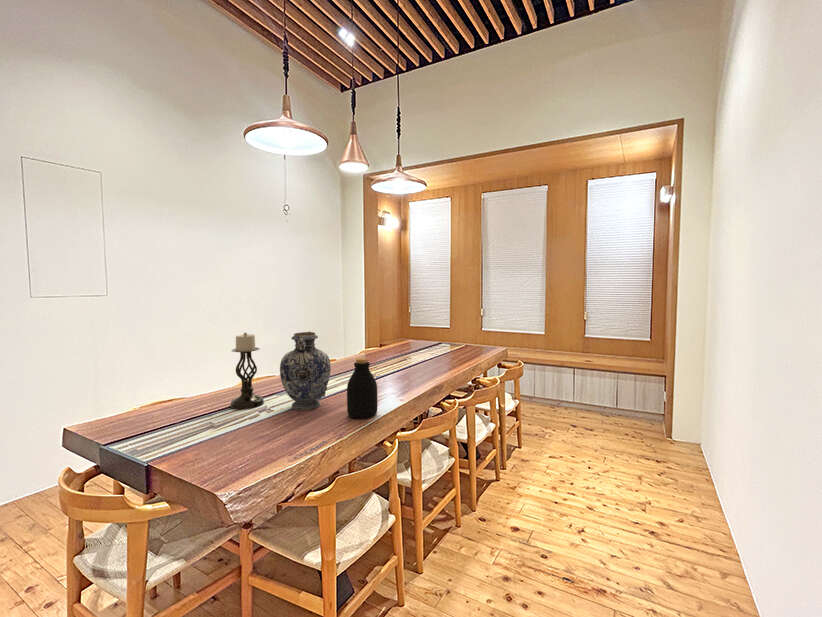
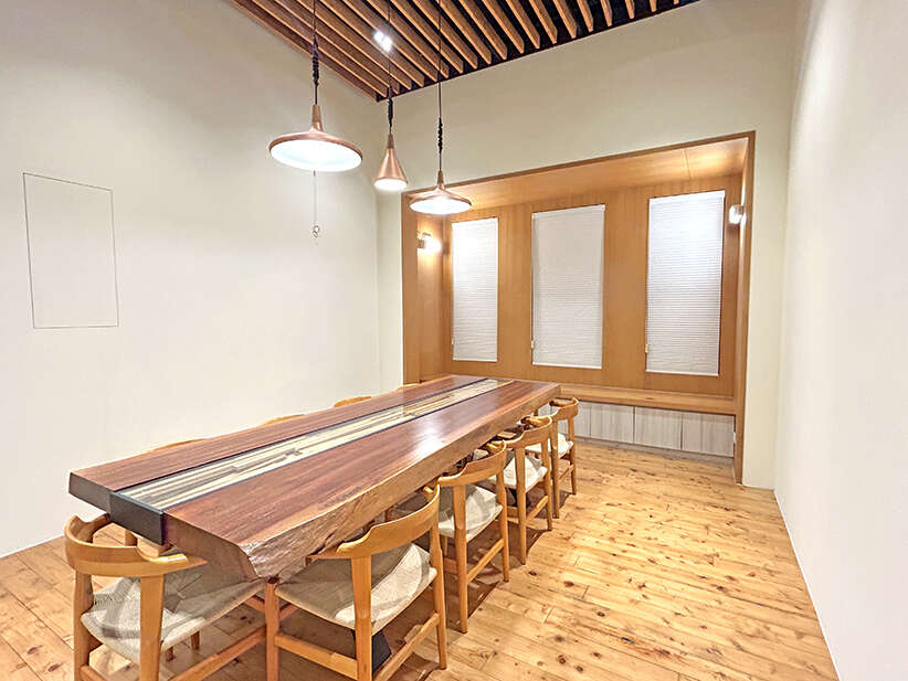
- vase [279,330,332,411]
- bottle [346,357,378,420]
- candle holder [230,332,265,410]
